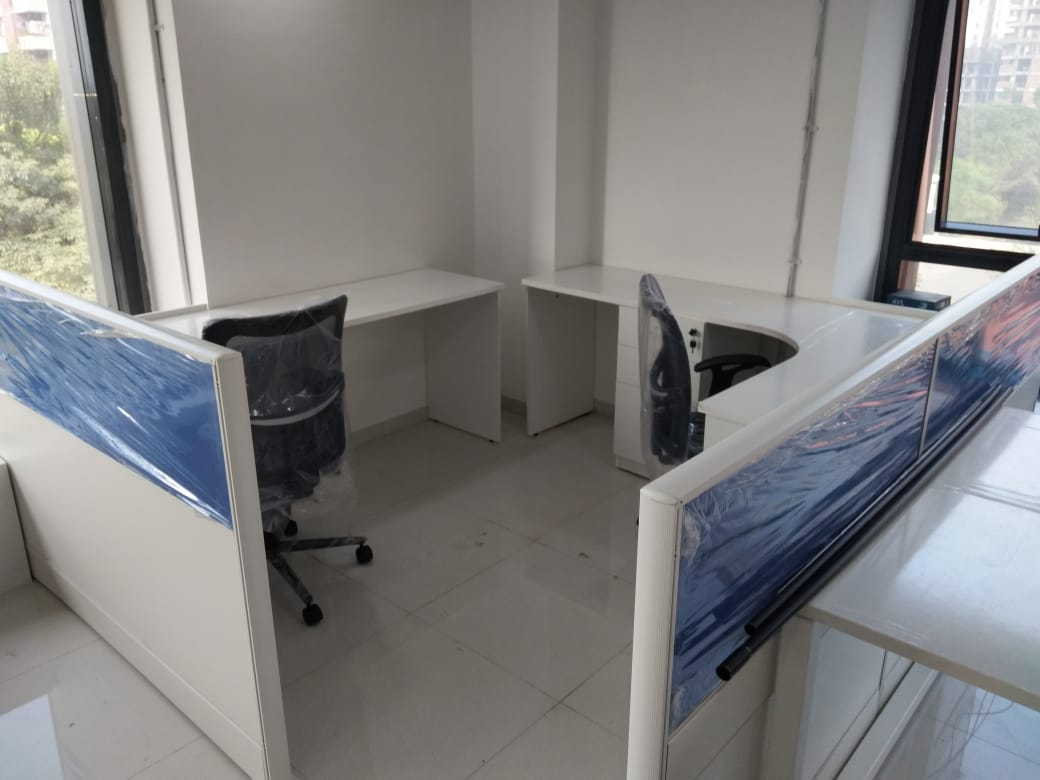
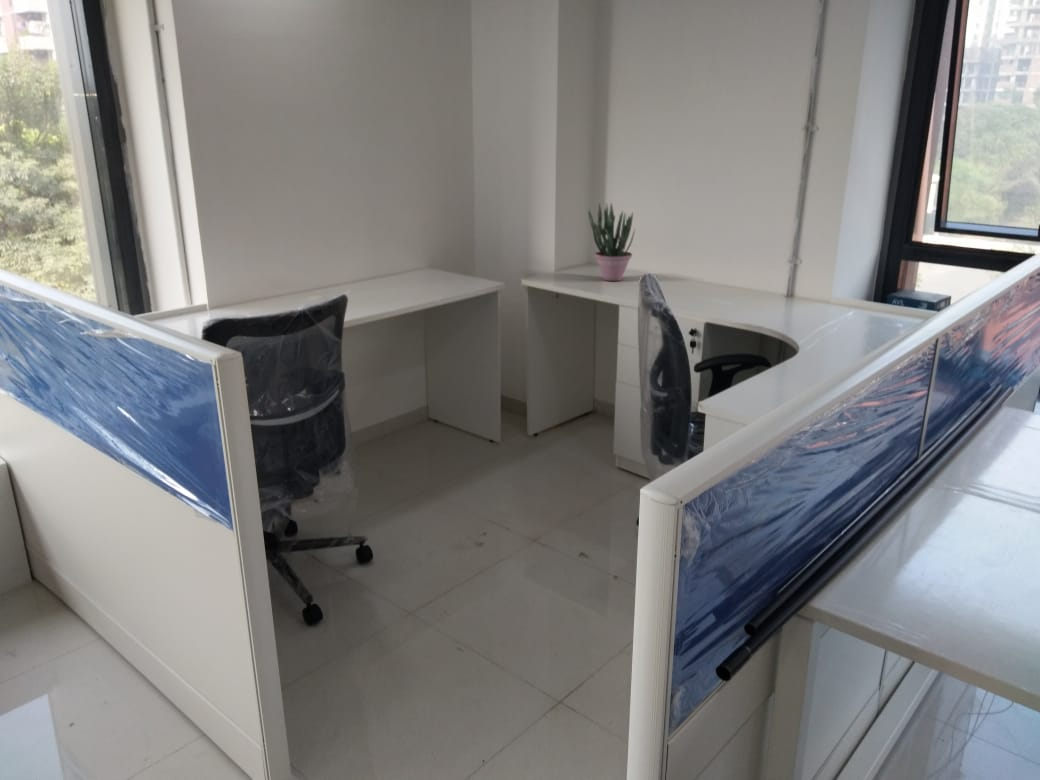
+ potted plant [586,201,636,282]
